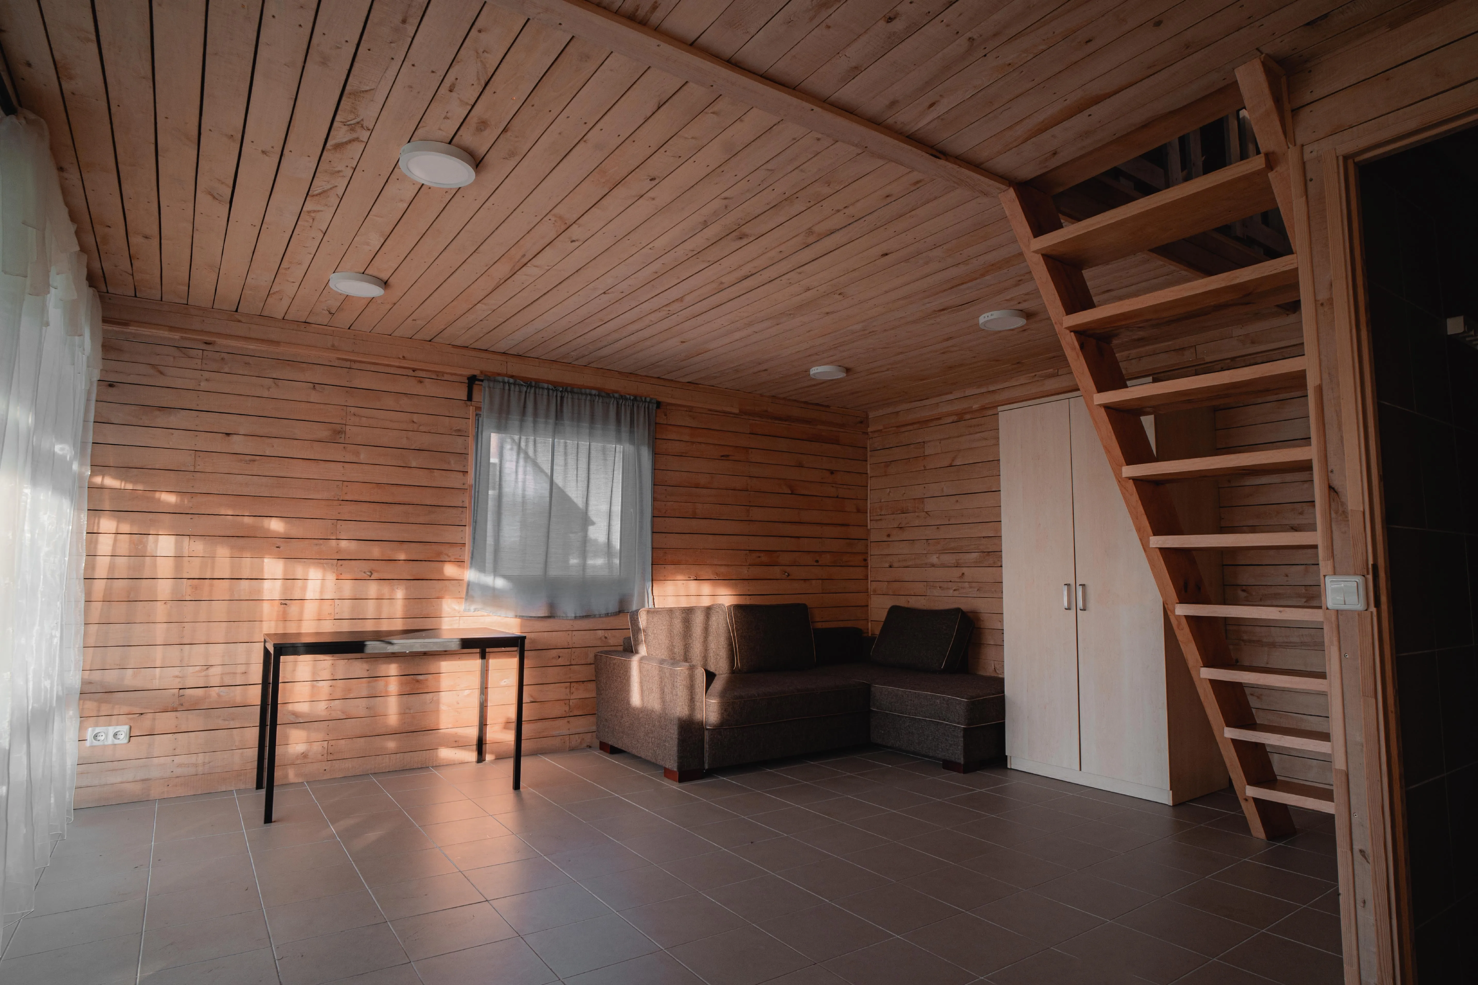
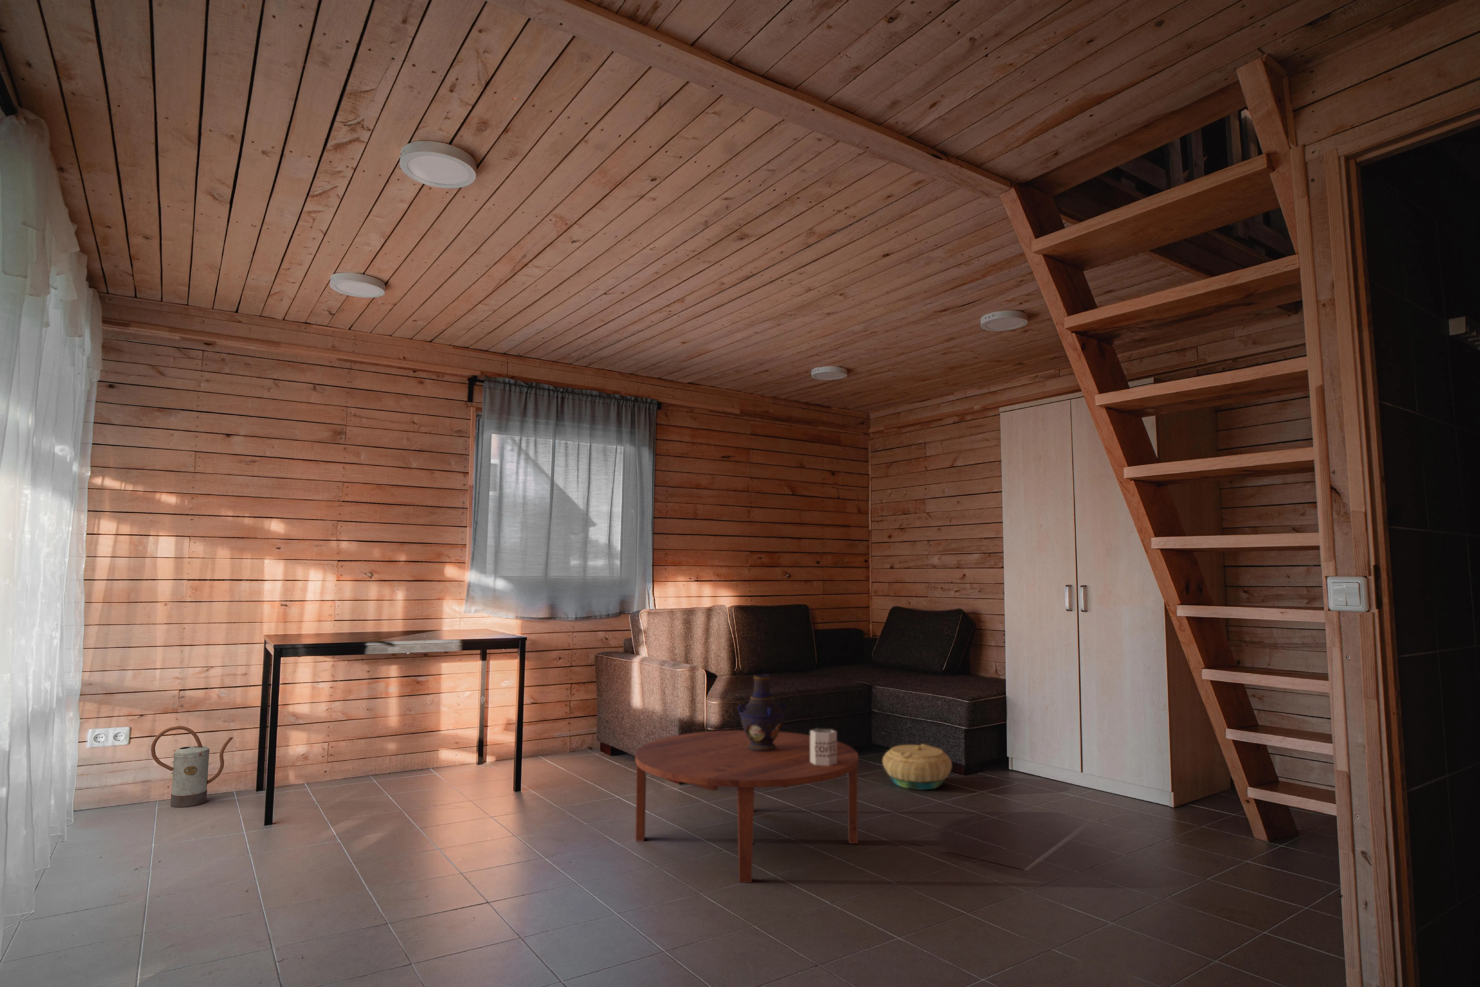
+ mug [809,728,837,766]
+ basket [882,744,953,790]
+ vase [738,674,786,751]
+ watering can [151,726,233,807]
+ coffee table [635,730,859,883]
